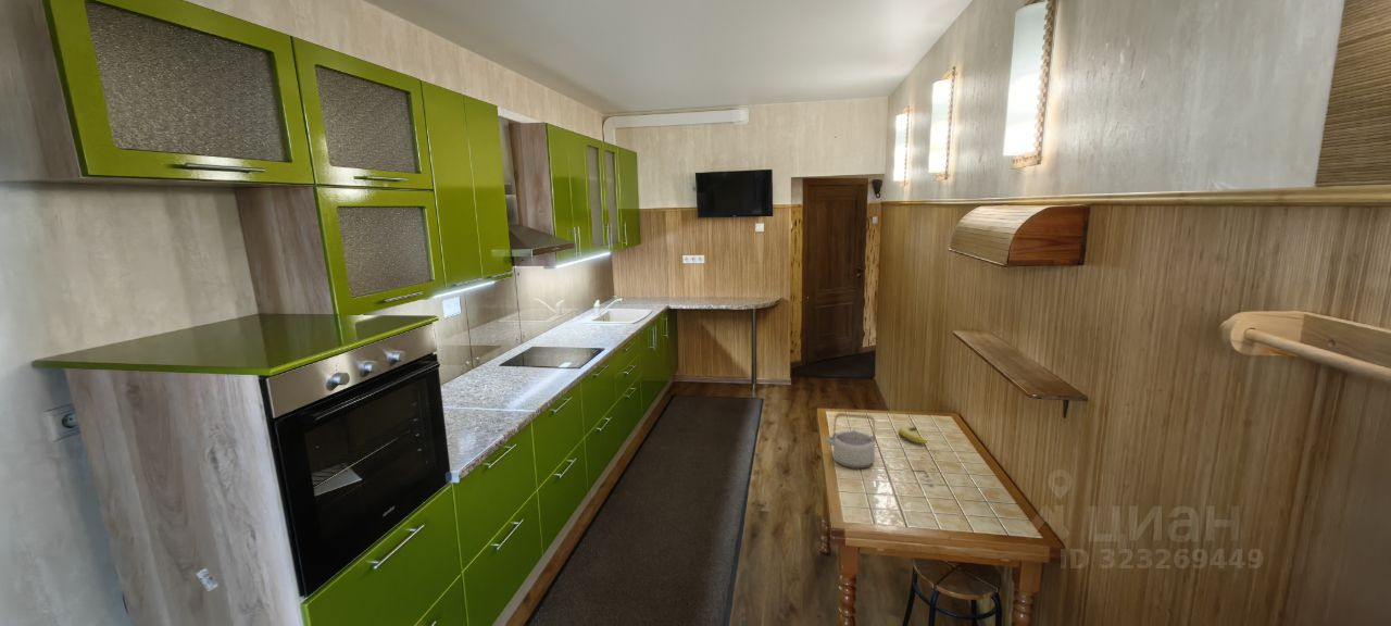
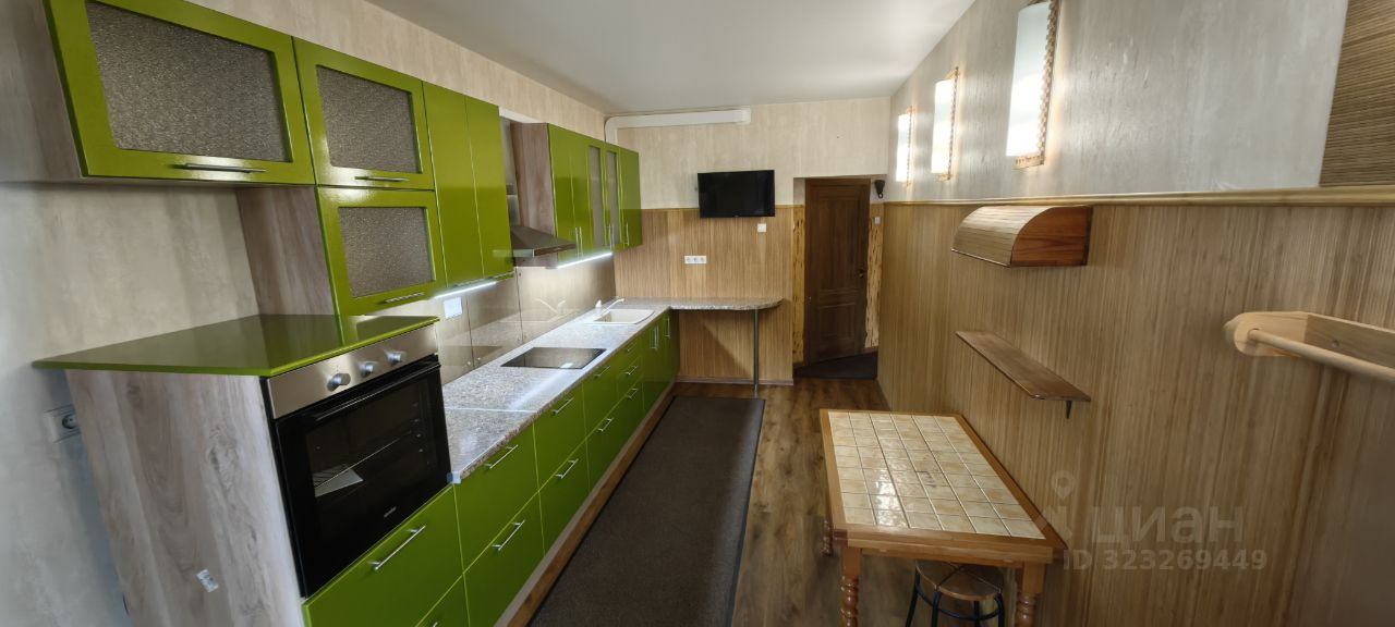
- fruit [898,424,928,445]
- teapot [824,412,877,470]
